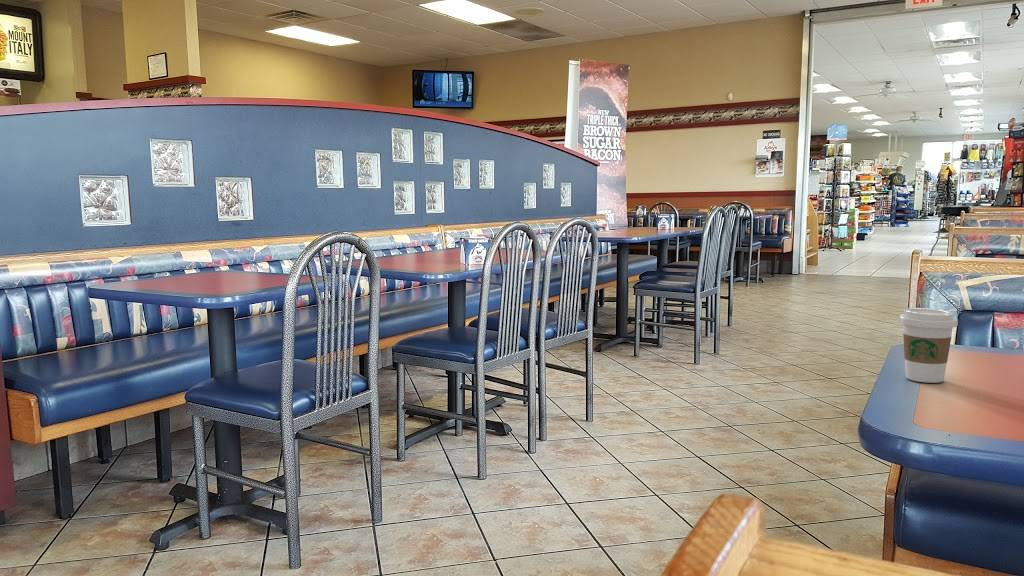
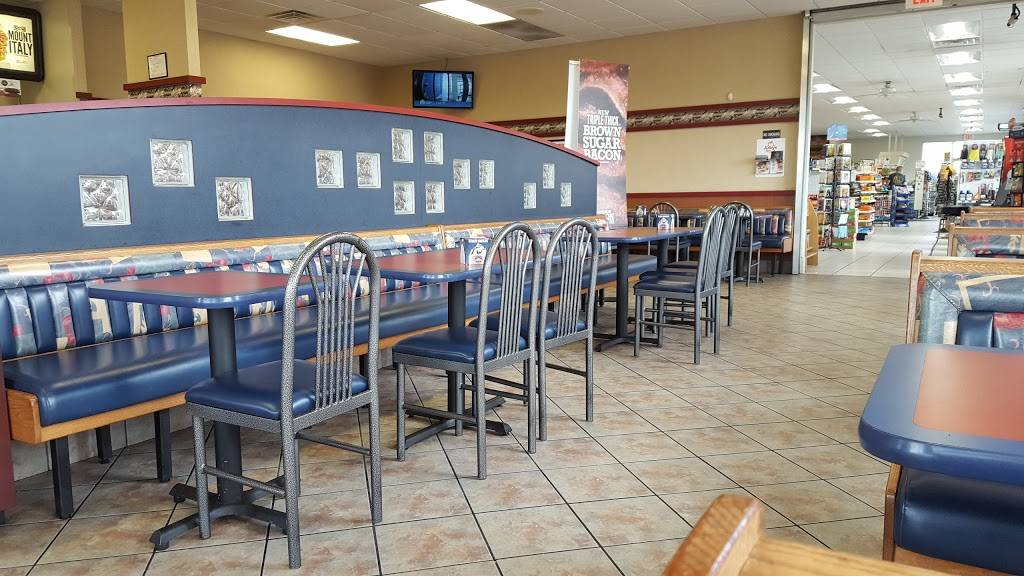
- coffee cup [898,307,959,384]
